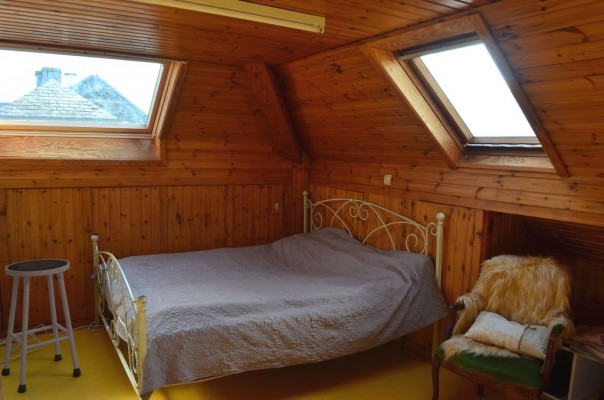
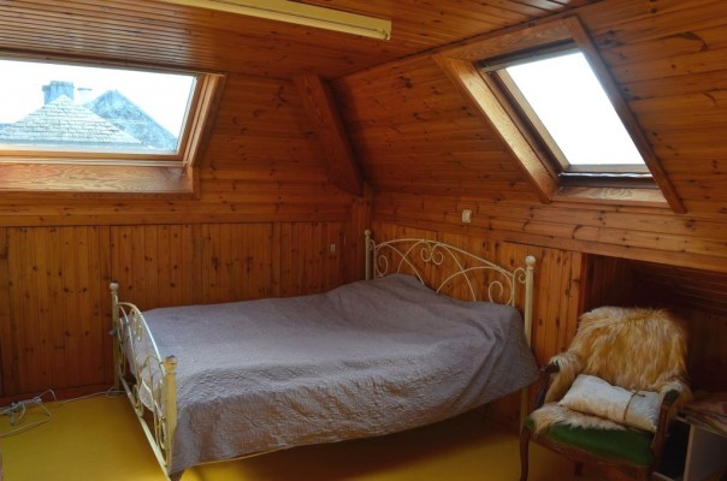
- stool [0,258,82,394]
